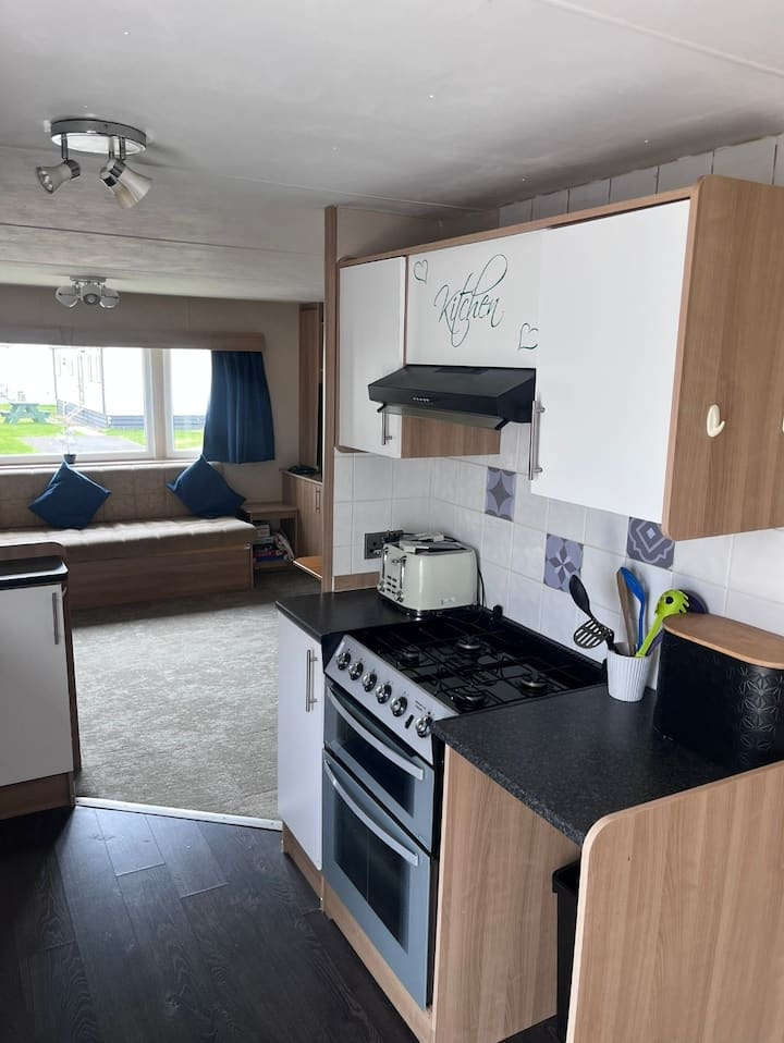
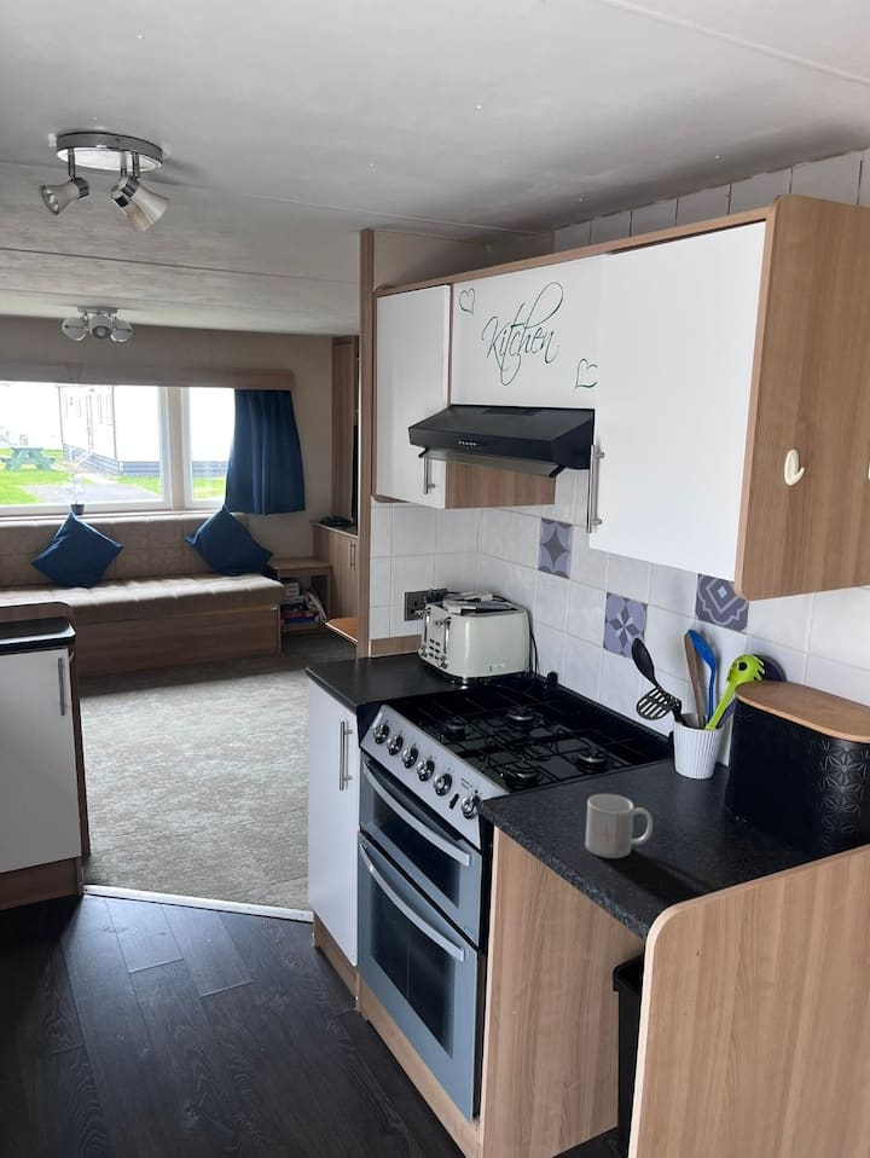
+ mug [585,793,654,859]
